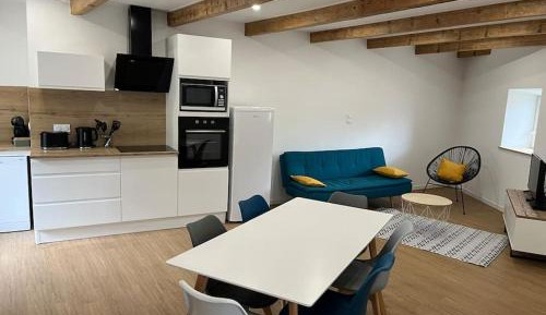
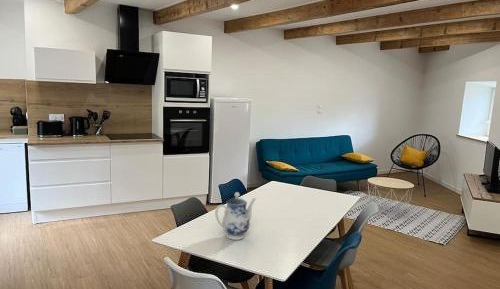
+ teapot [214,191,257,241]
